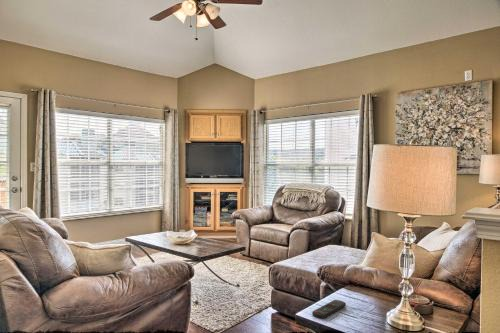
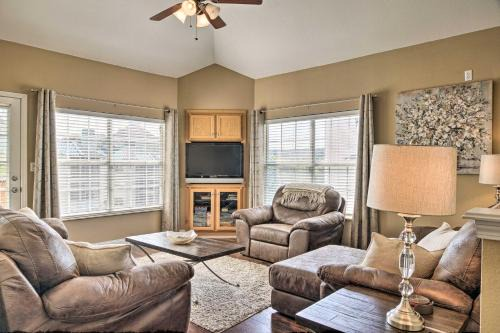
- remote control [311,299,347,320]
